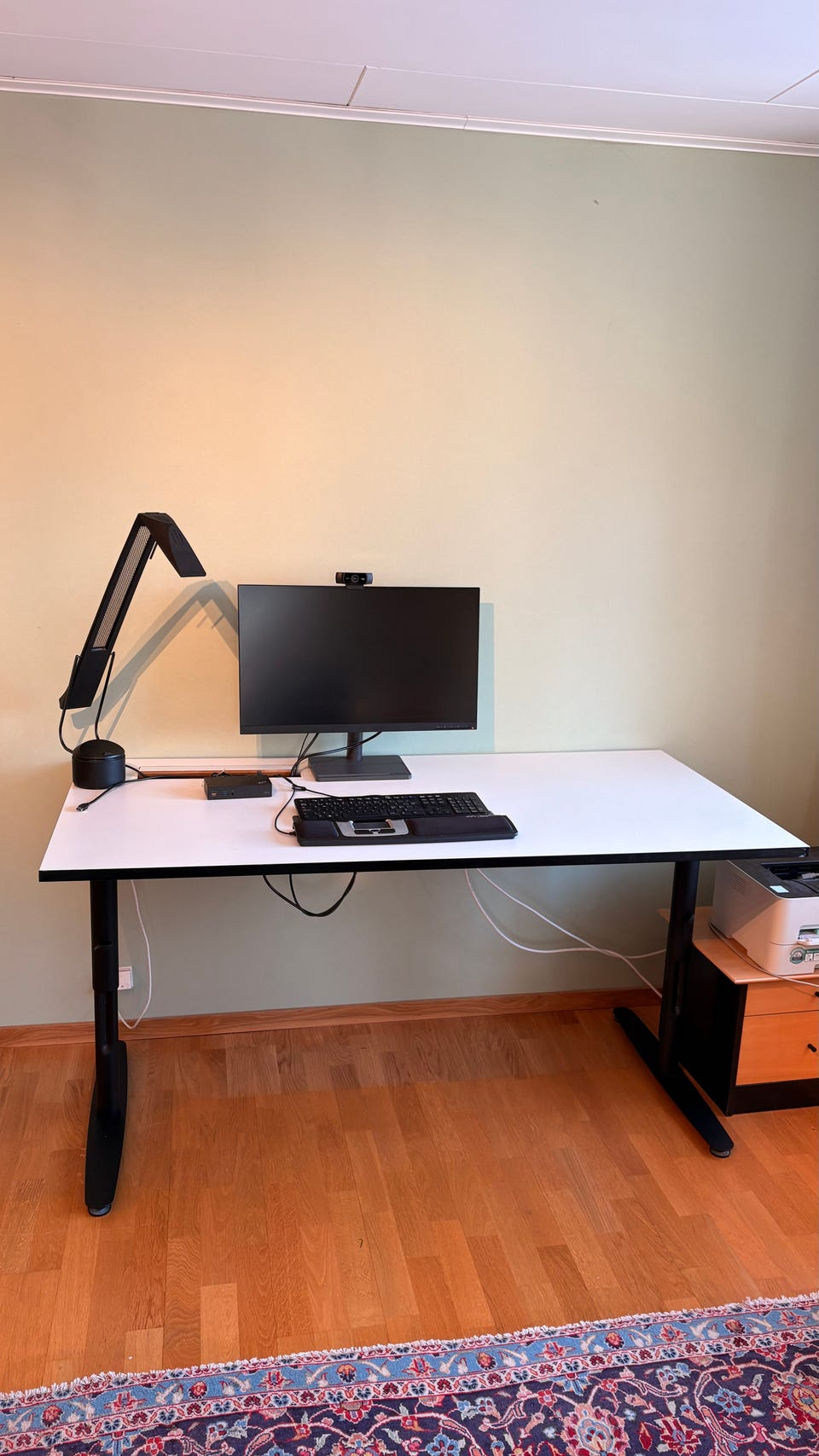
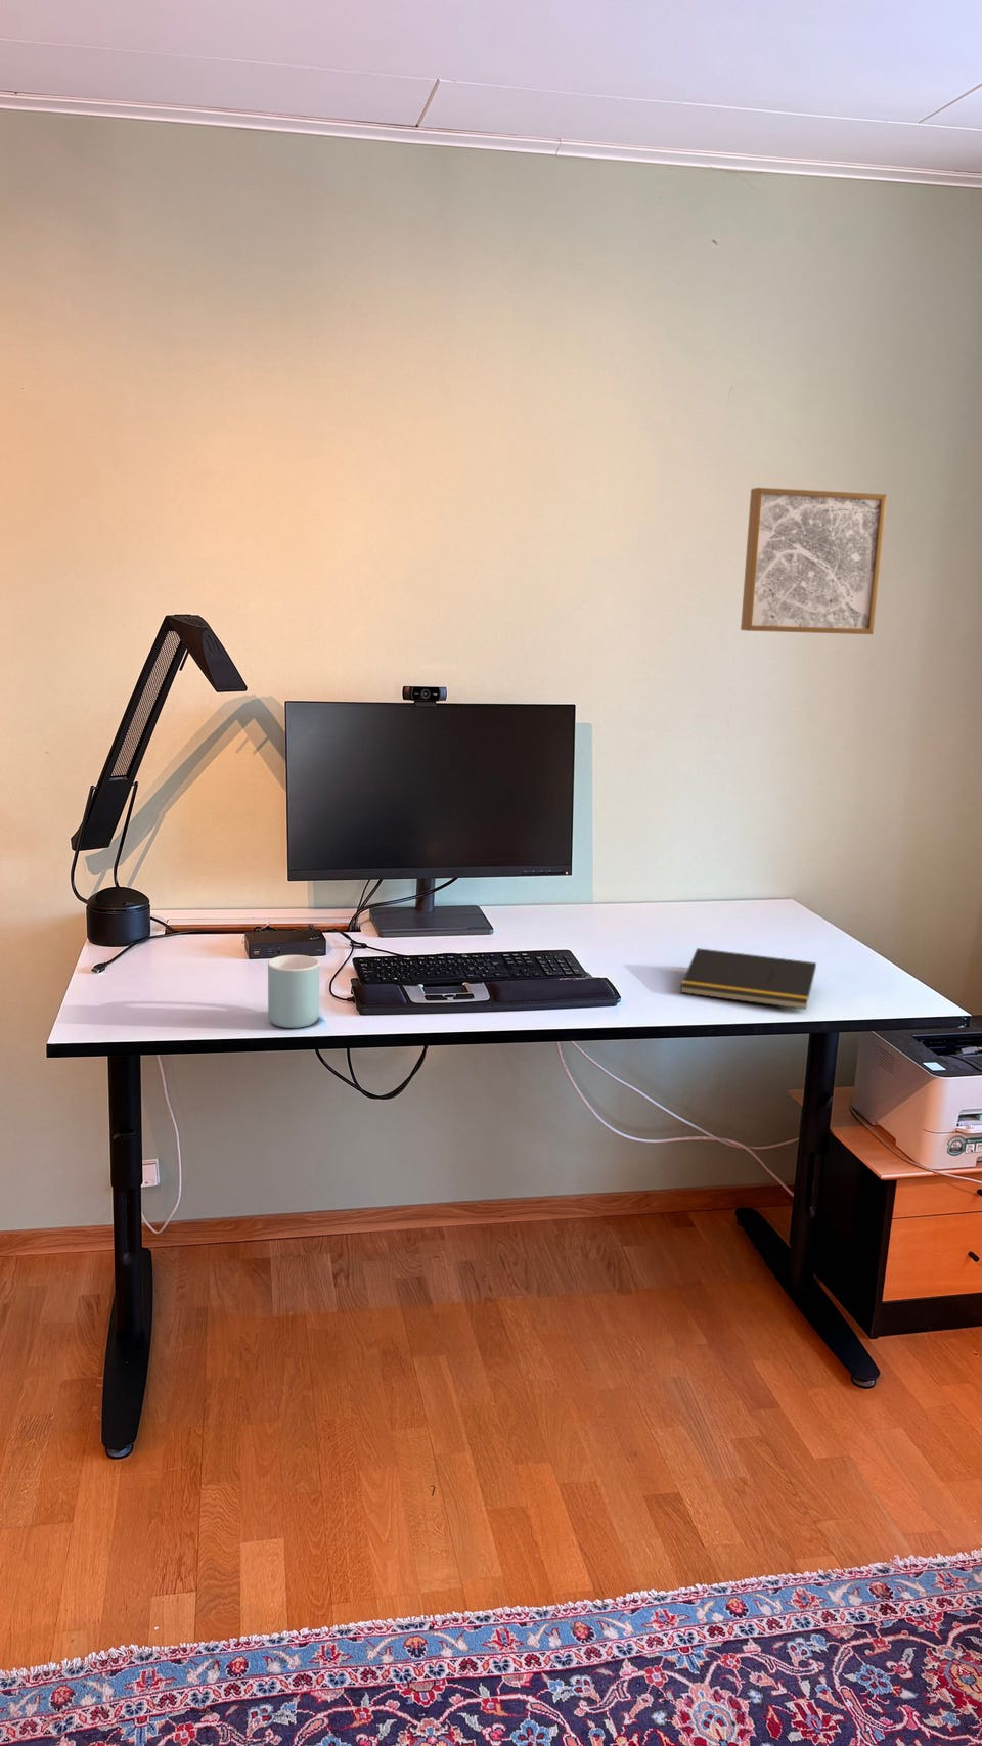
+ notepad [679,947,818,1011]
+ wall art [740,487,888,636]
+ mug [267,955,320,1029]
